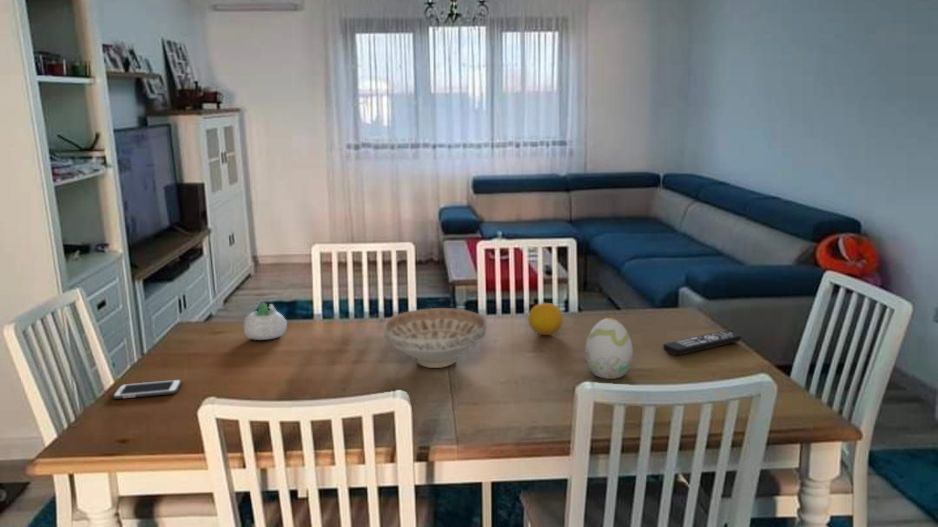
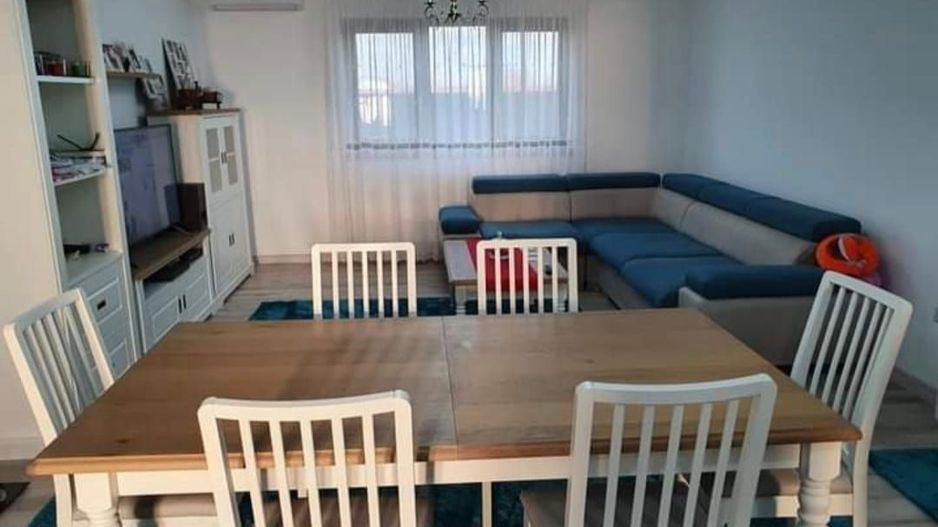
- fruit [527,301,564,336]
- cell phone [112,378,183,400]
- decorative egg [584,317,634,380]
- succulent planter [243,301,288,341]
- decorative bowl [382,307,488,369]
- remote control [662,330,742,356]
